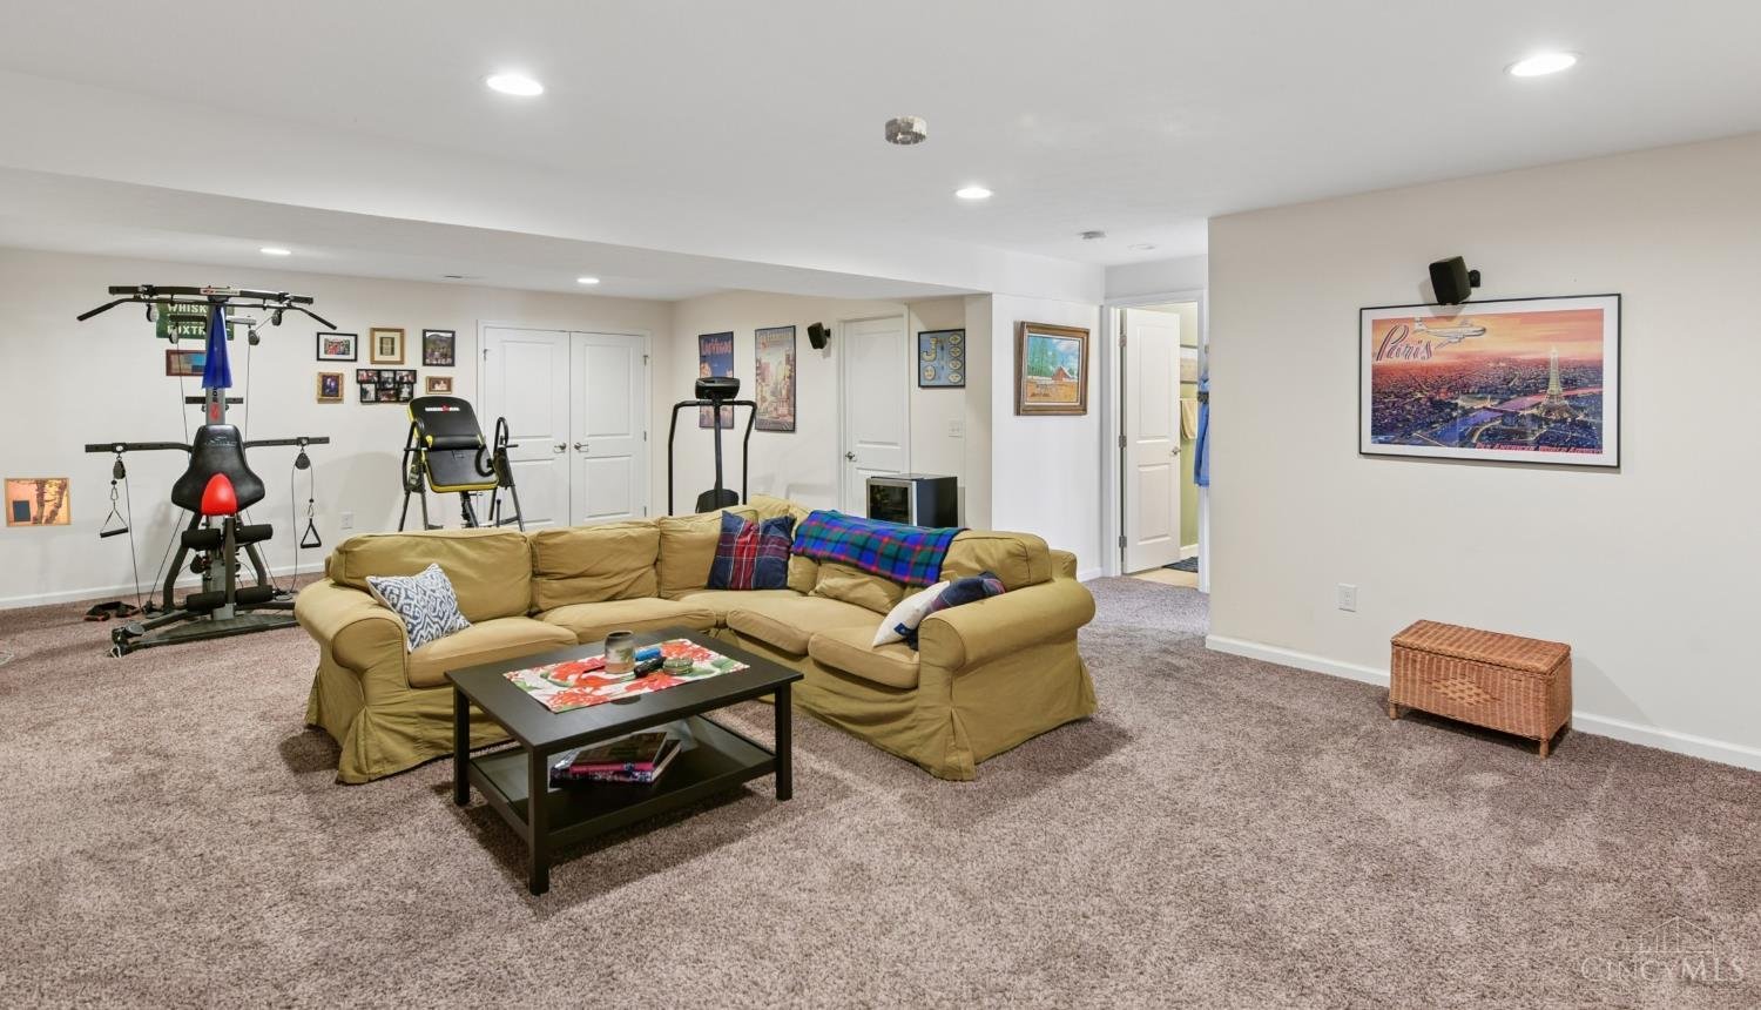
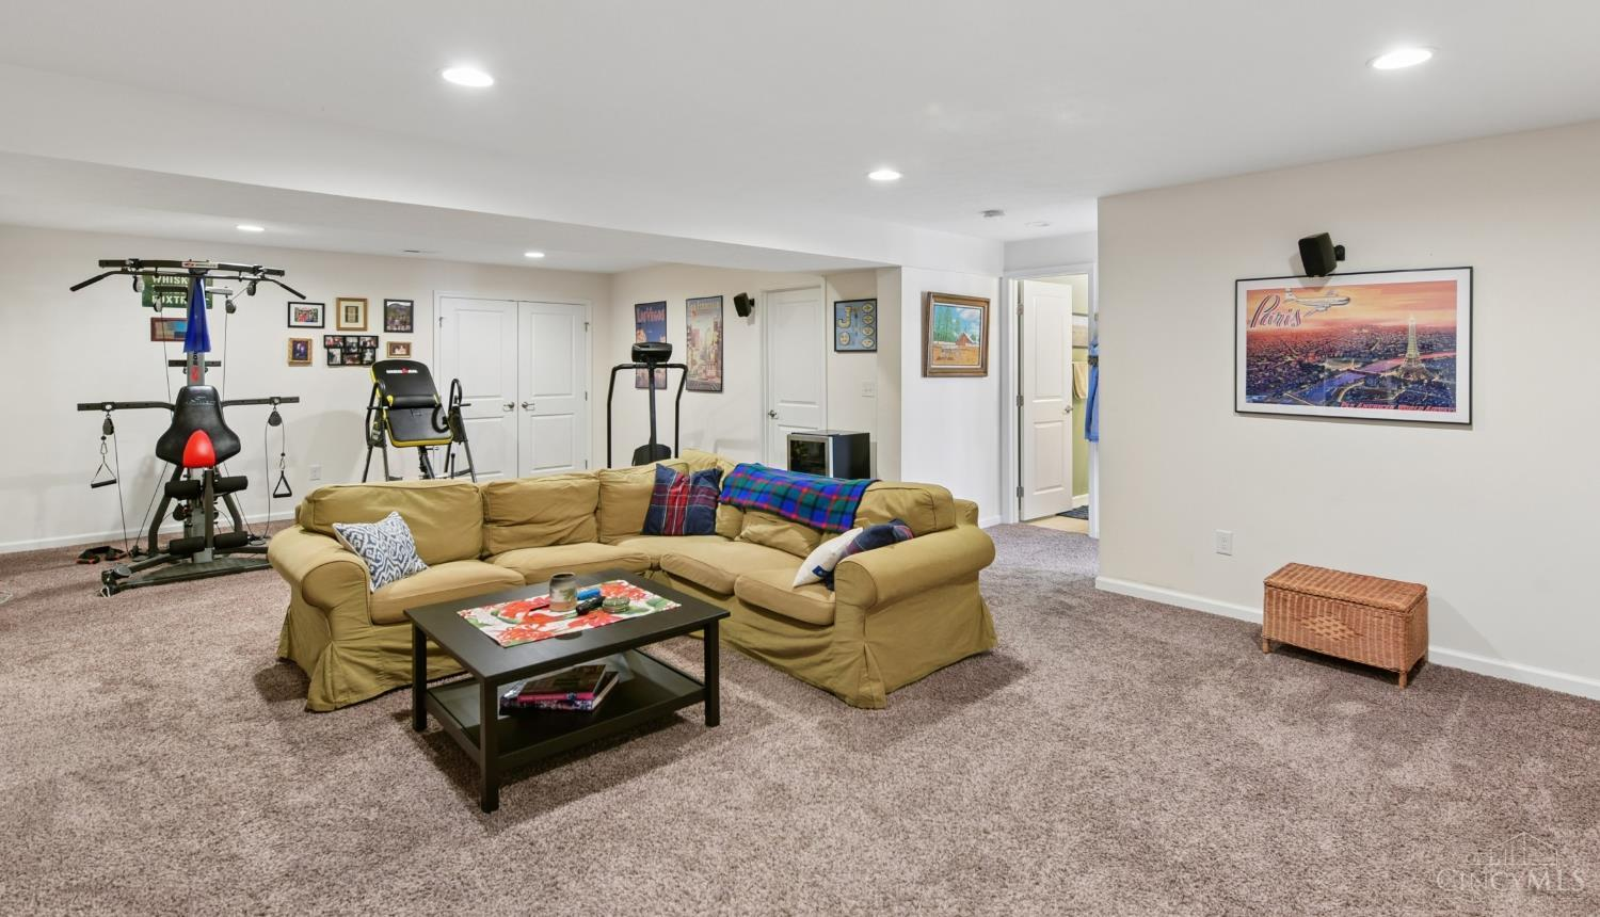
- smoke detector [884,115,928,145]
- wall art [2,477,73,529]
